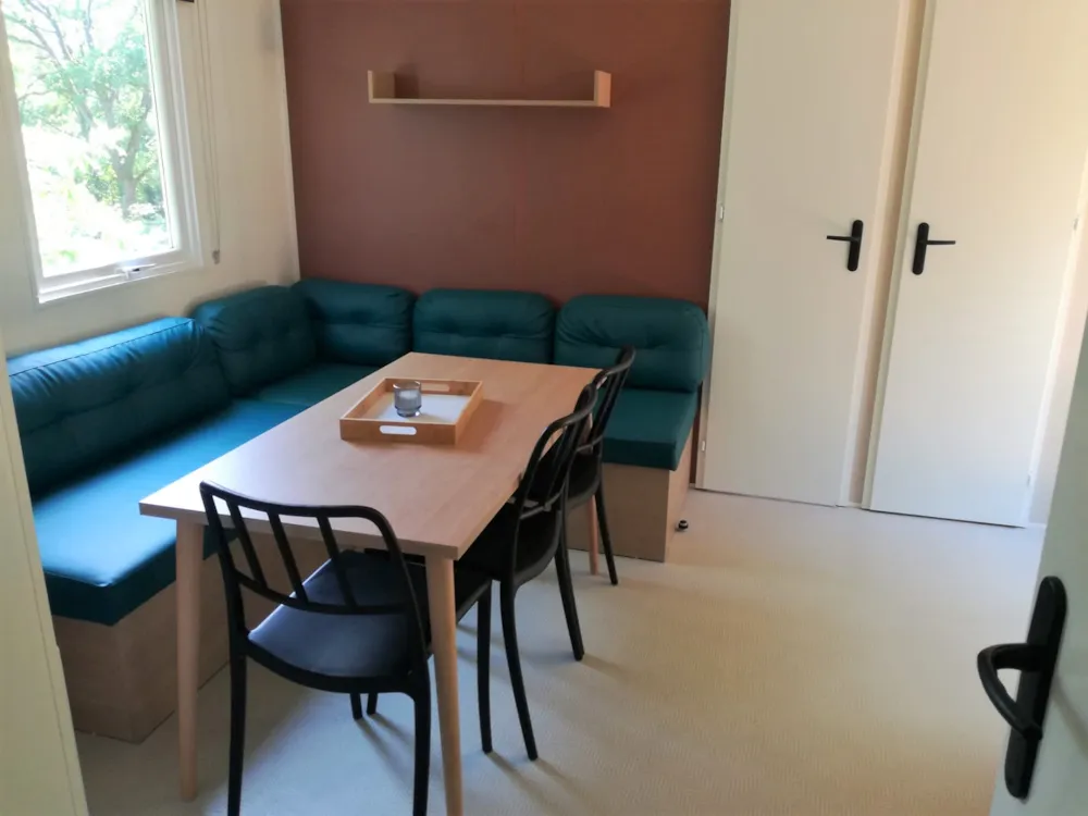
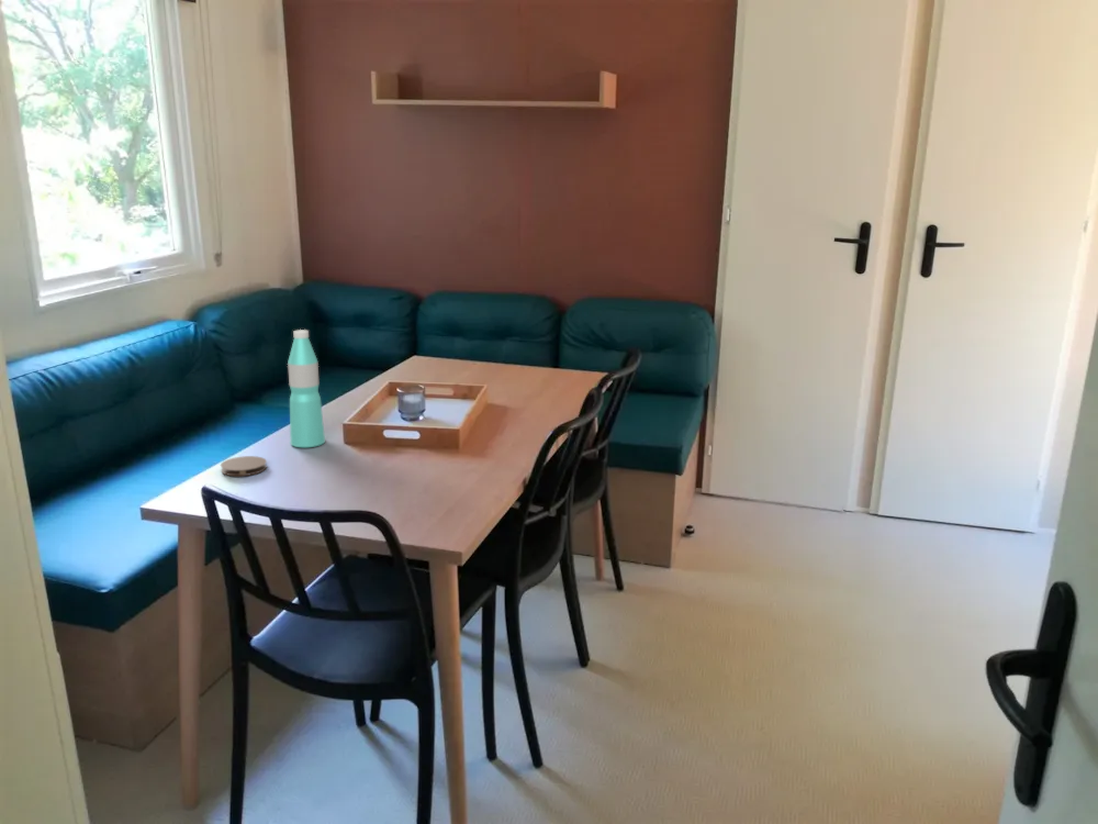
+ coaster [220,455,268,477]
+ water bottle [287,329,326,448]
